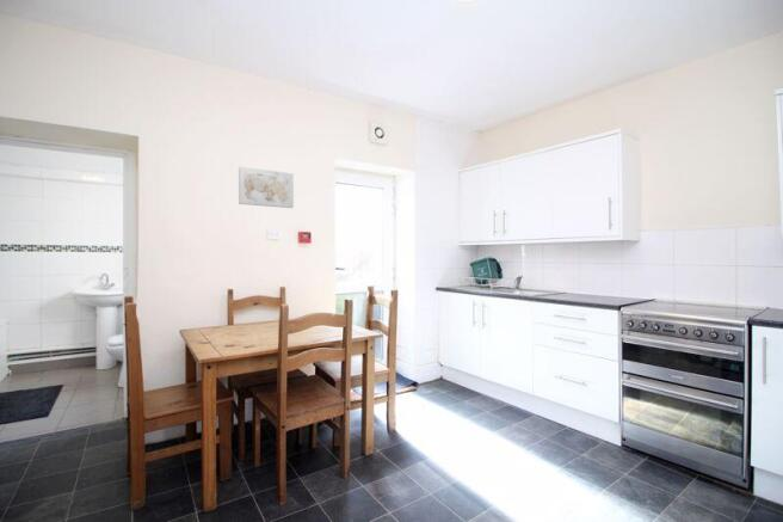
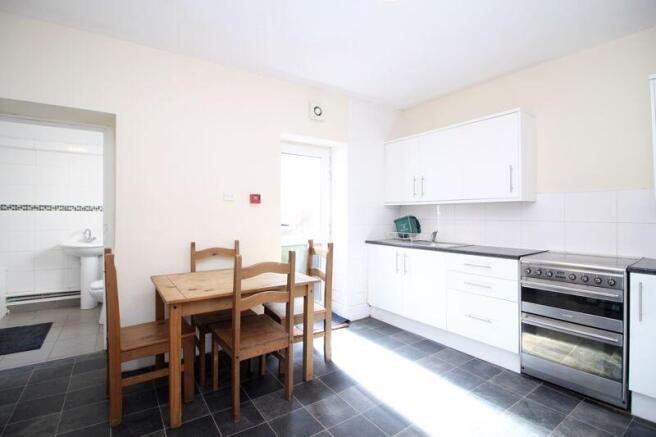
- wall art [238,166,295,209]
